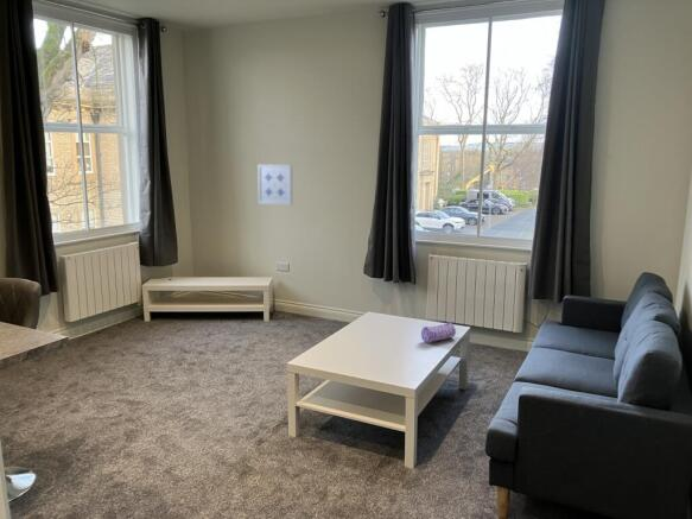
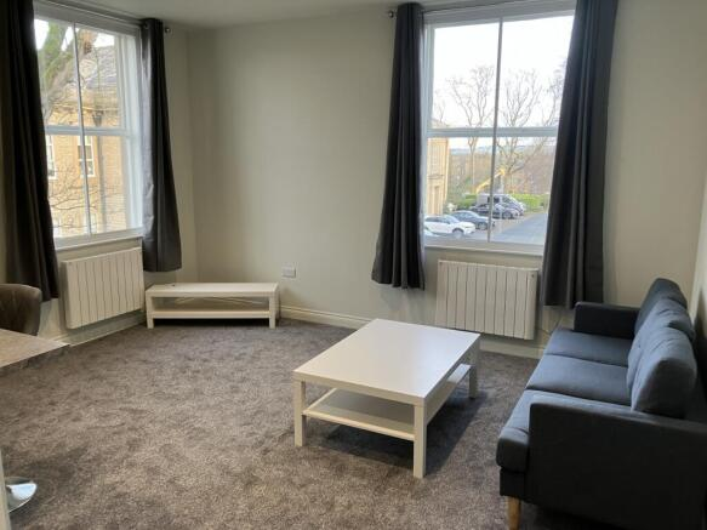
- wall art [256,164,293,207]
- pencil case [420,321,457,343]
